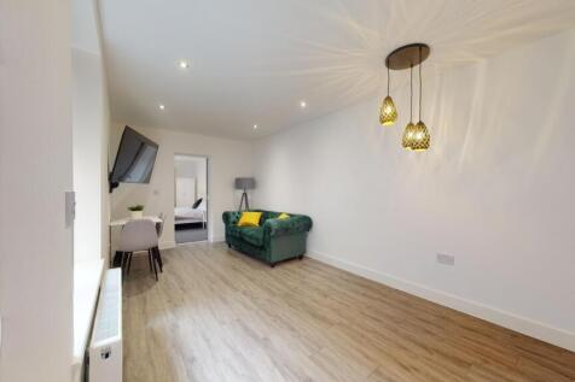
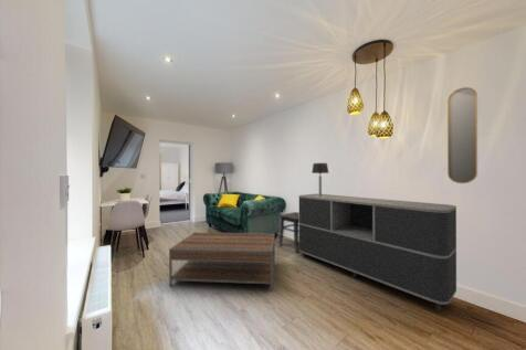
+ side table [277,211,299,254]
+ sideboard [298,193,457,312]
+ coffee table [168,232,276,291]
+ home mirror [446,86,478,184]
+ table lamp [311,162,330,197]
